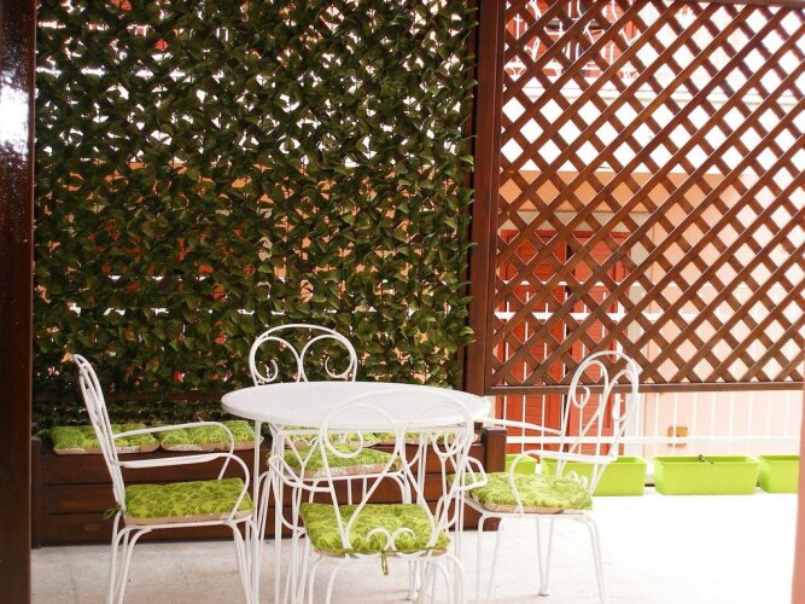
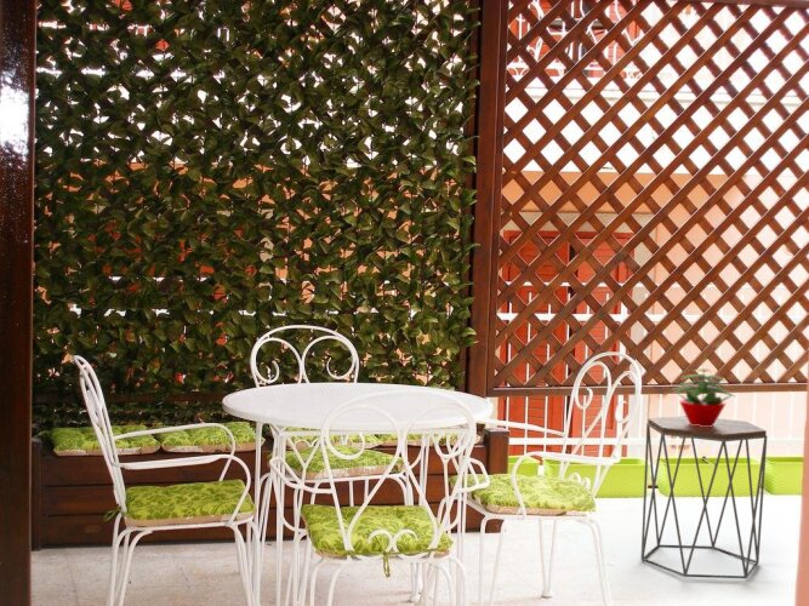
+ side table [639,415,769,579]
+ potted flower [670,367,735,427]
